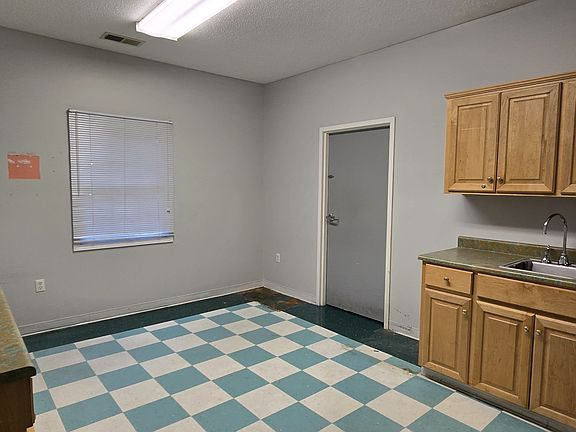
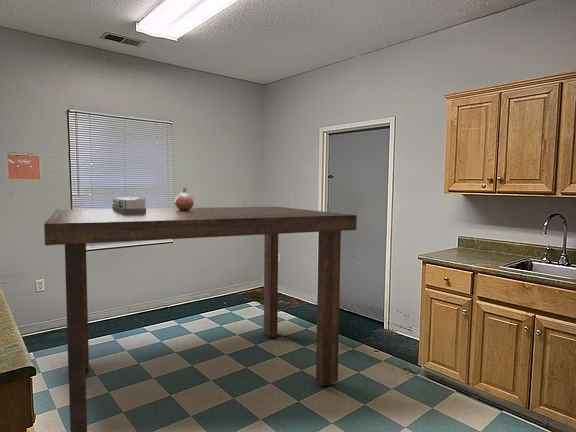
+ vase [174,186,195,211]
+ dining table [43,206,358,432]
+ architectural model [111,196,147,214]
